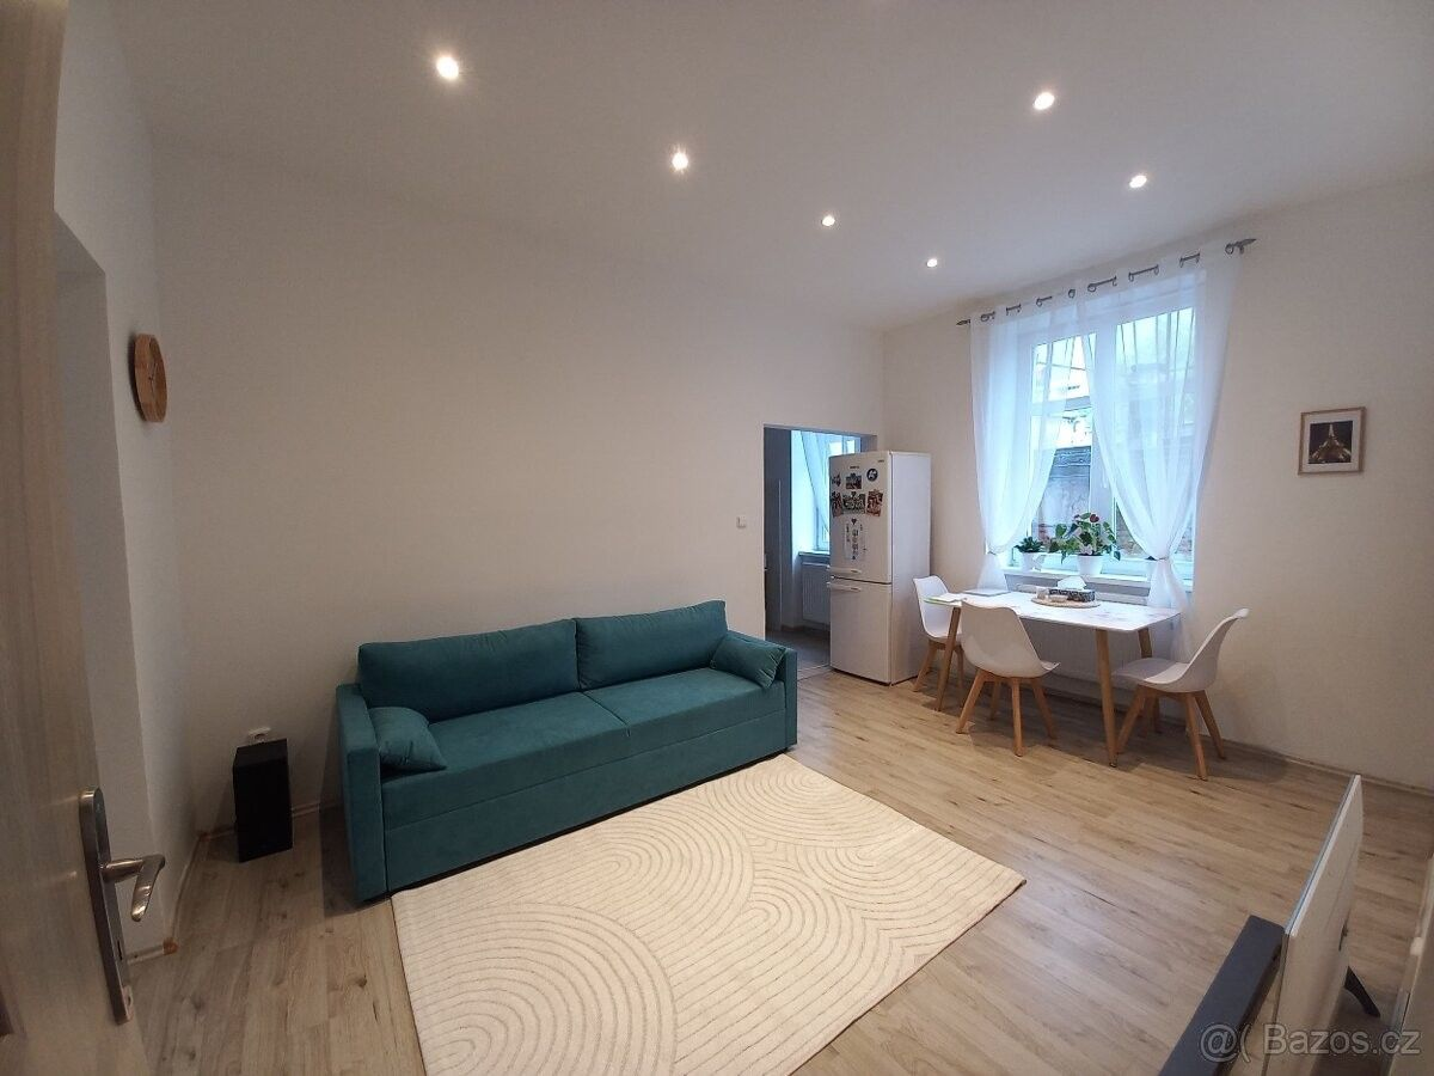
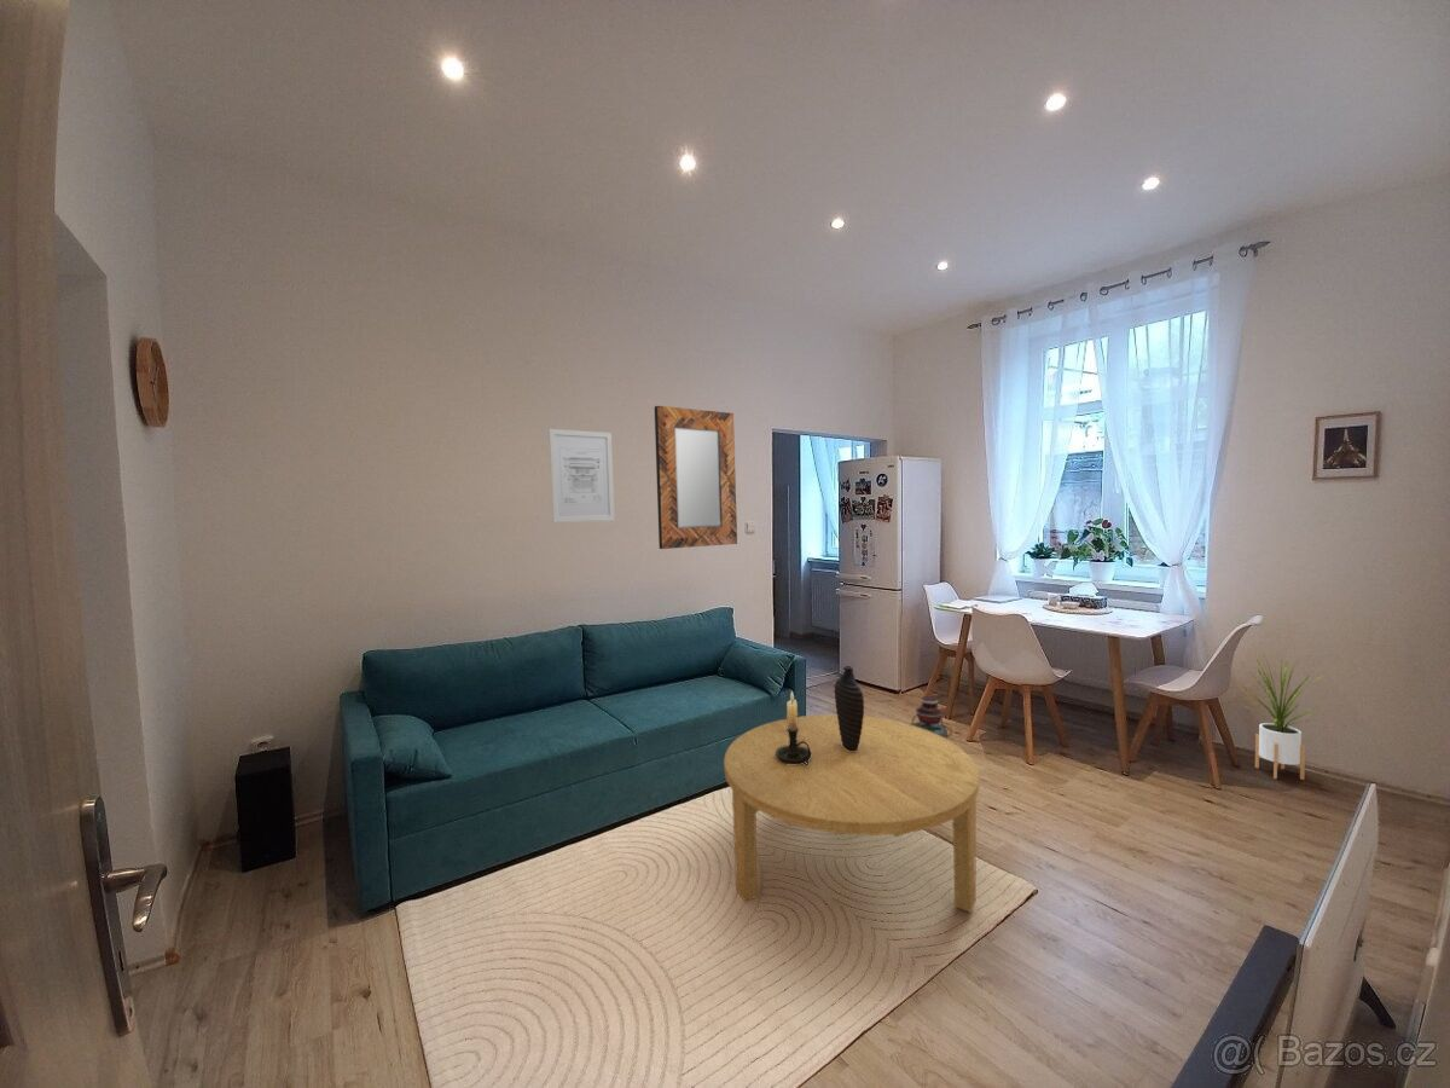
+ decorative vase [834,665,865,751]
+ lantern [909,695,953,740]
+ house plant [1240,652,1328,781]
+ candle holder [775,690,812,765]
+ home mirror [654,405,738,550]
+ coffee table [723,713,980,913]
+ wall art [547,428,616,523]
